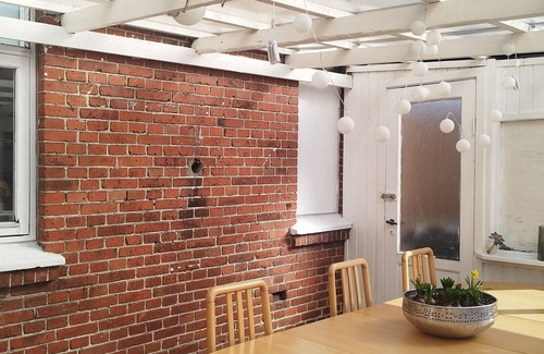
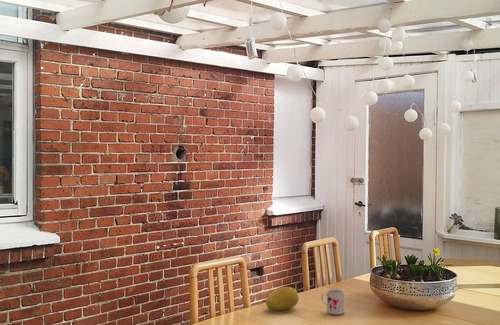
+ mug [320,288,346,316]
+ fruit [265,286,300,311]
